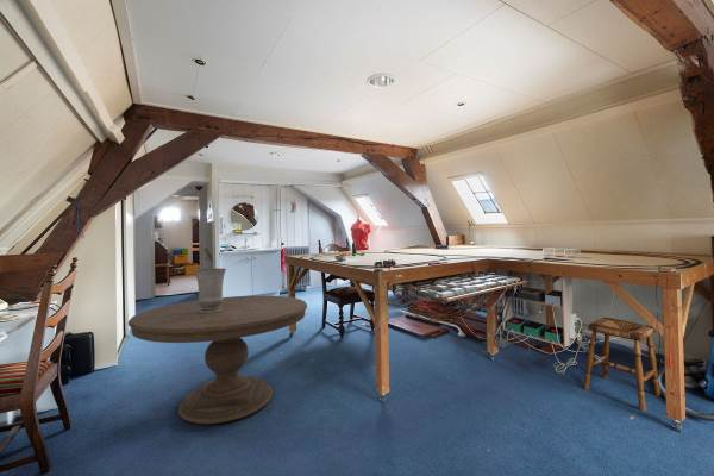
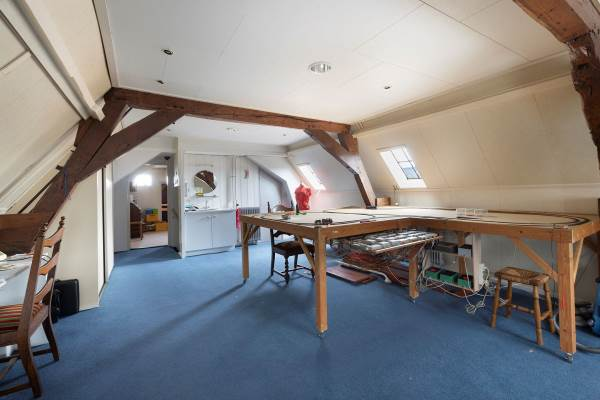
- dining table [127,295,308,425]
- vase [193,268,227,313]
